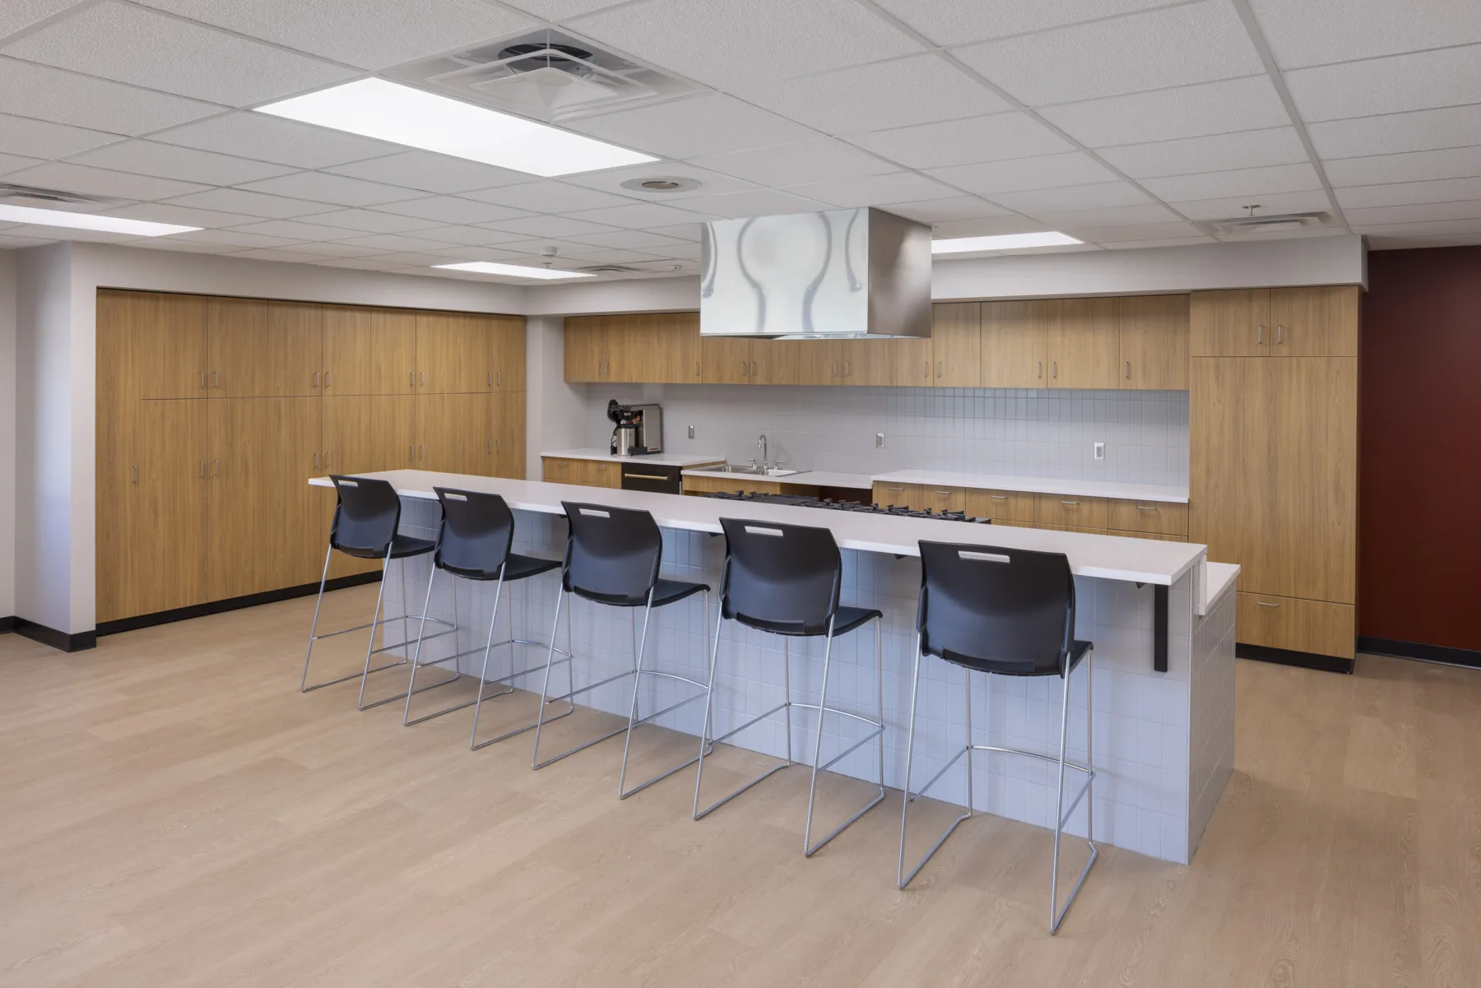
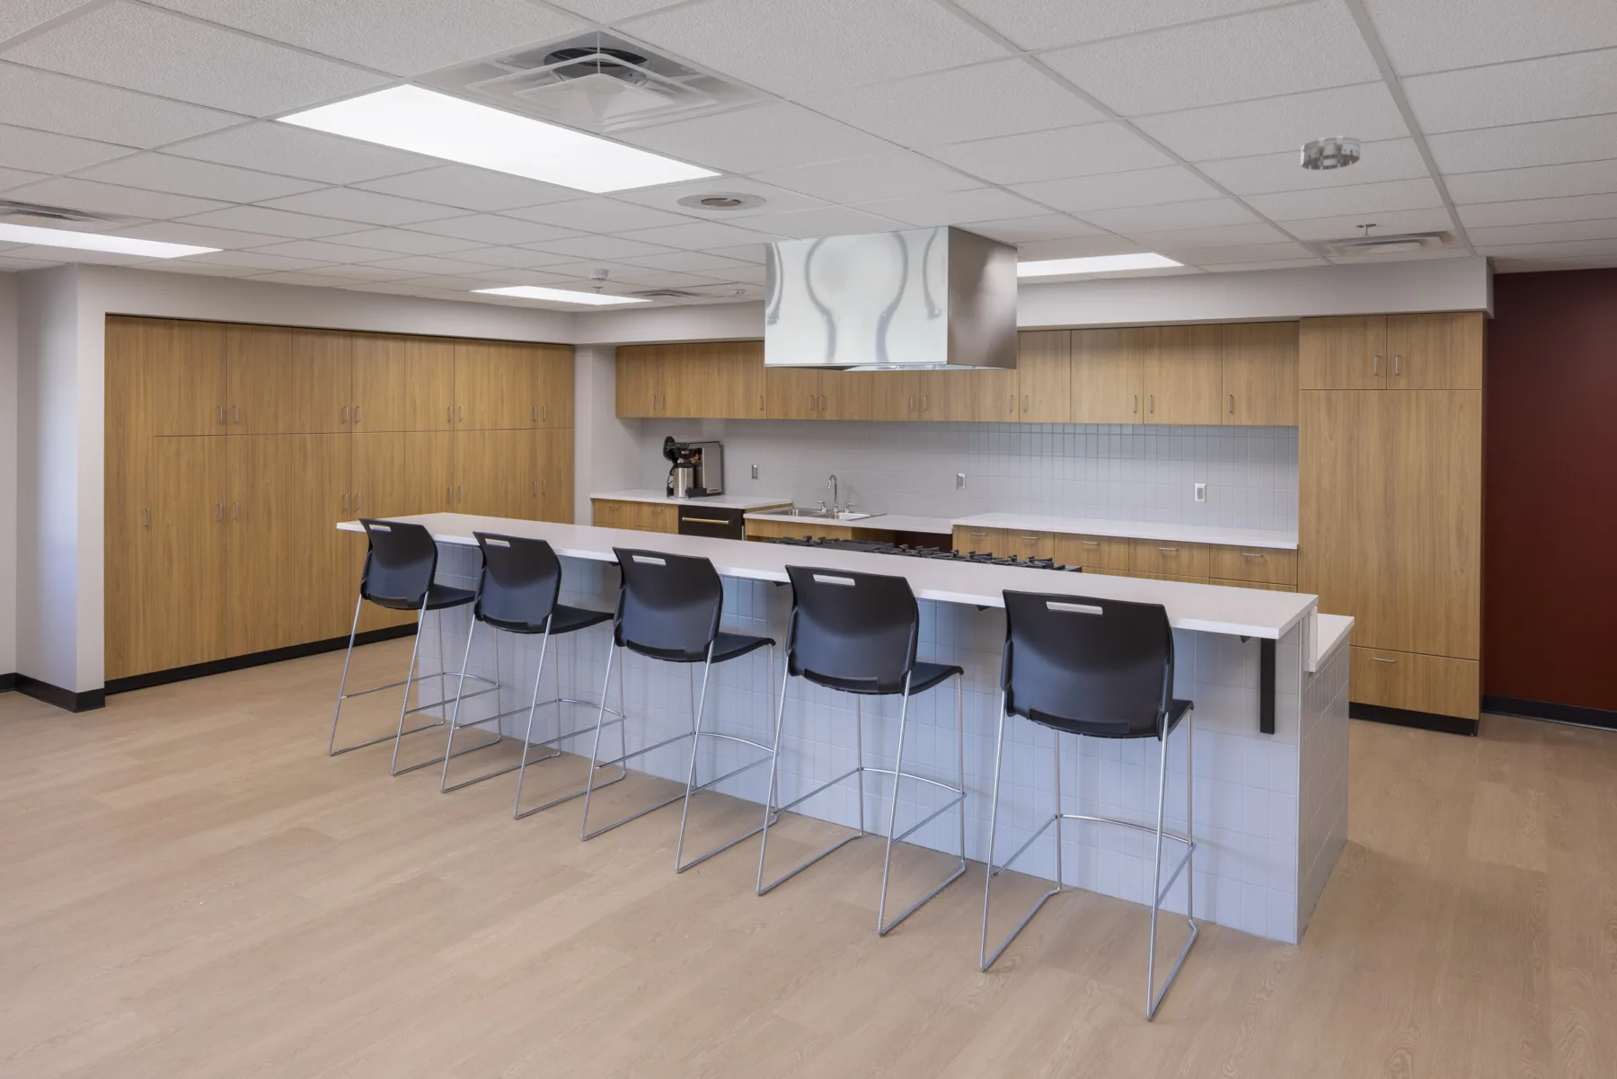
+ smoke detector [1300,135,1361,171]
